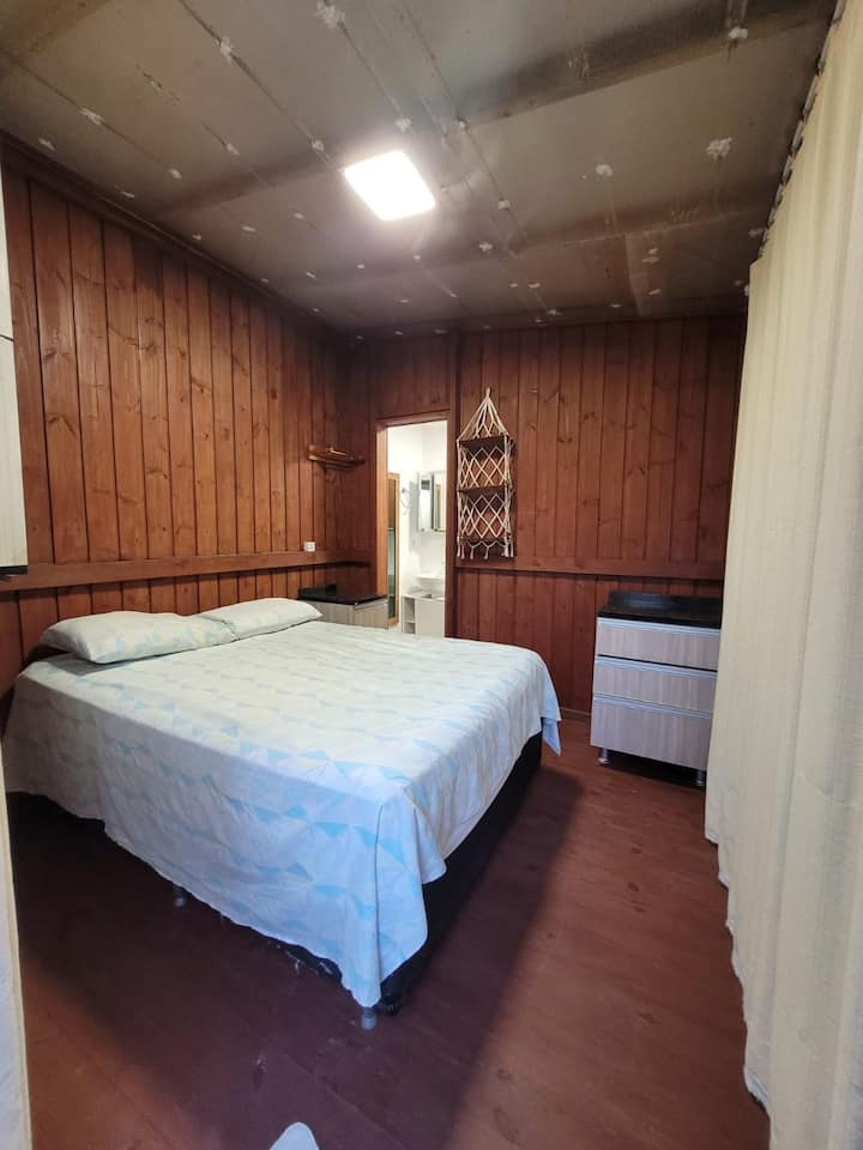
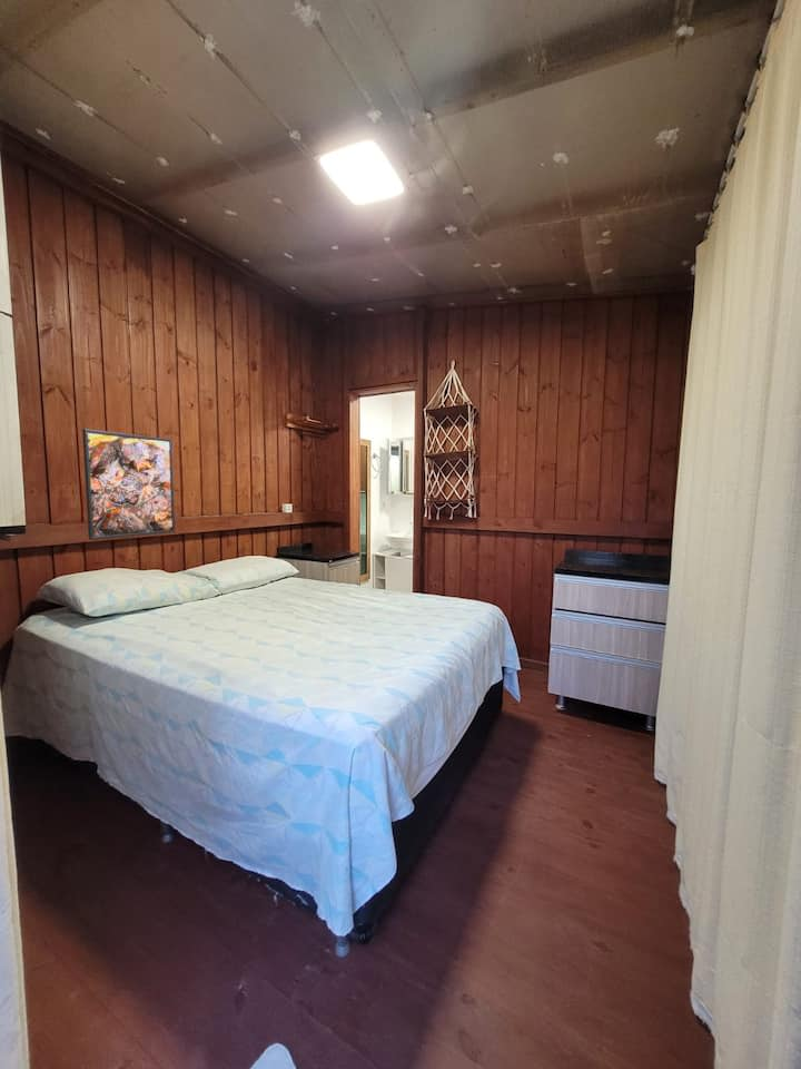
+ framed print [81,428,176,541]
